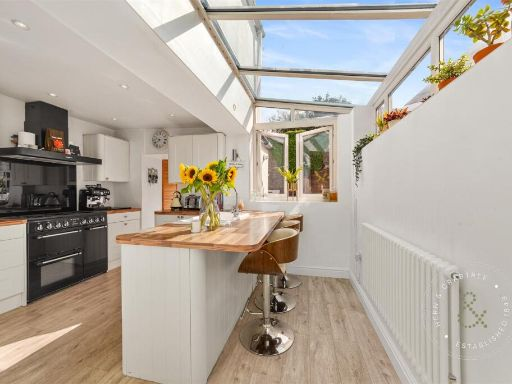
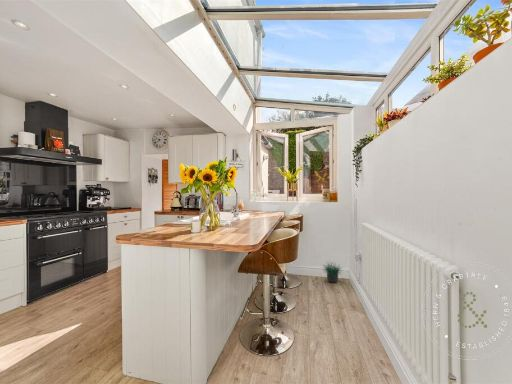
+ potted plant [322,260,343,284]
